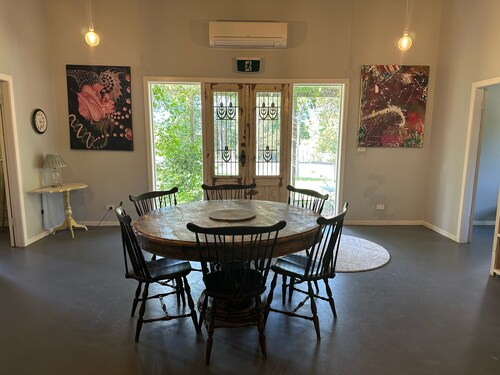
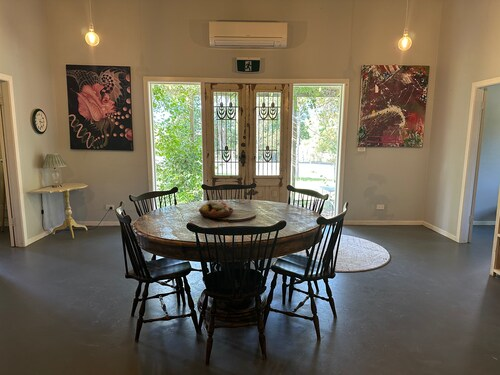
+ fruit bowl [198,200,234,219]
